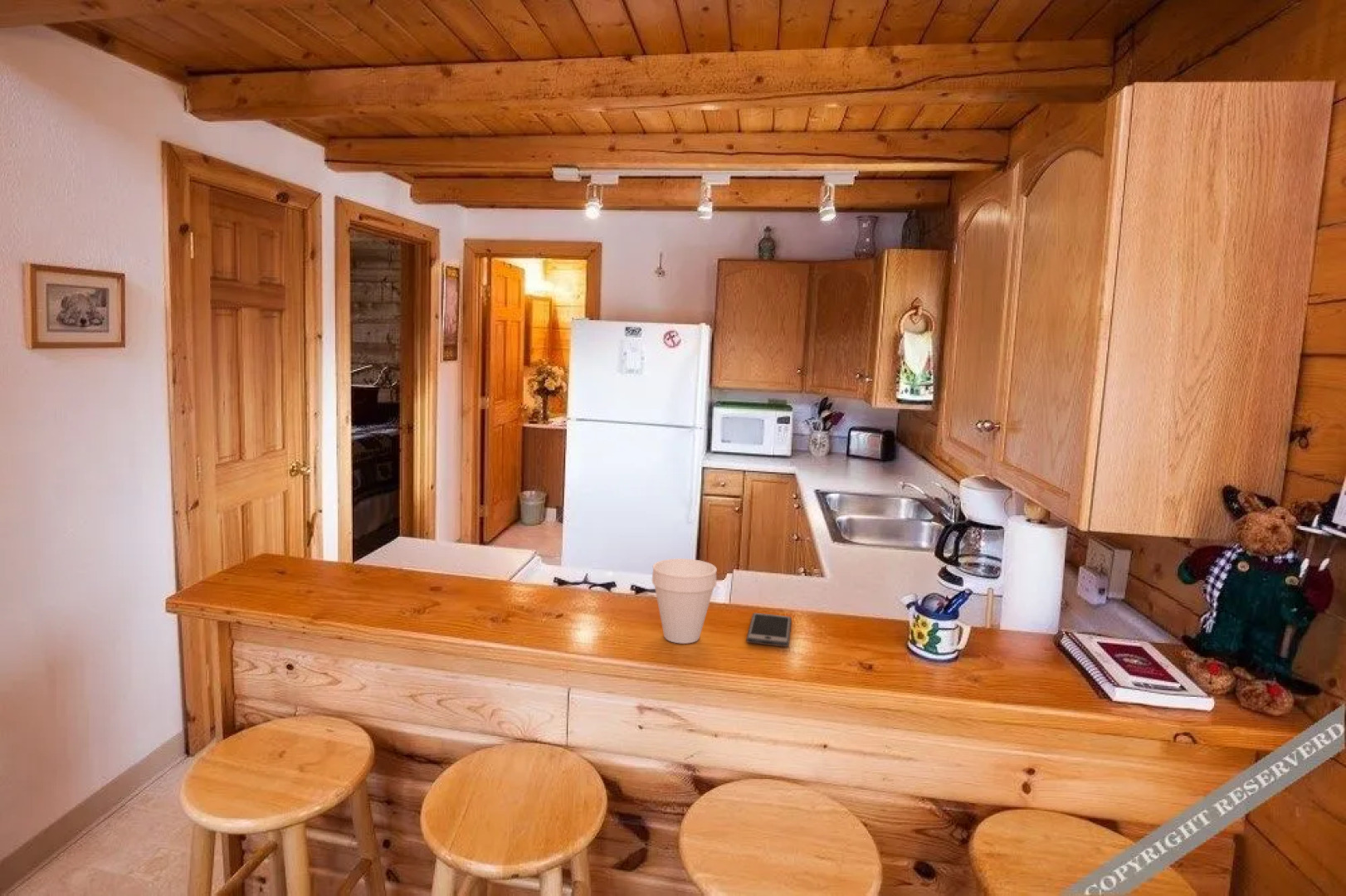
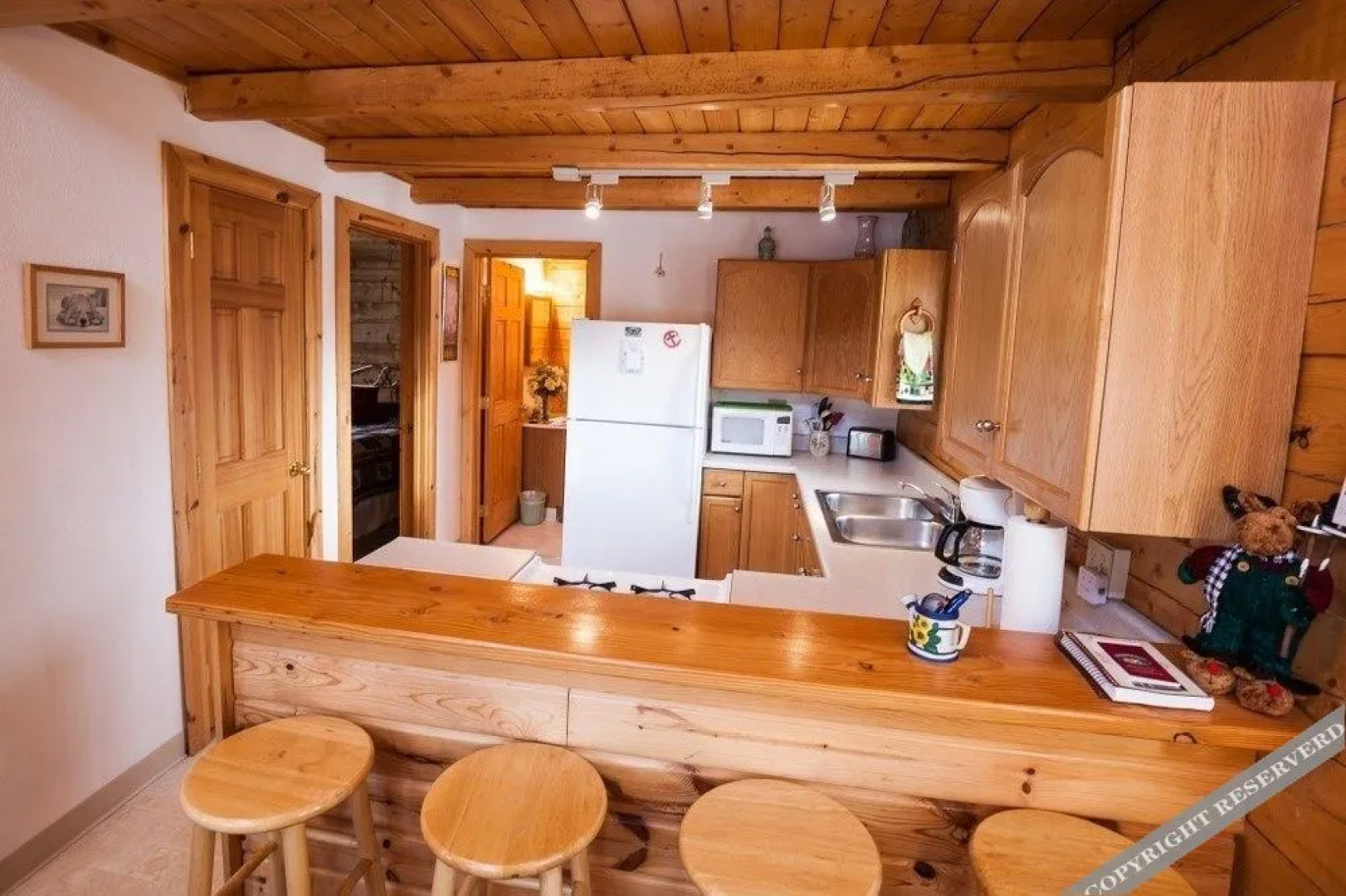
- smartphone [745,612,792,648]
- cup [651,558,718,645]
